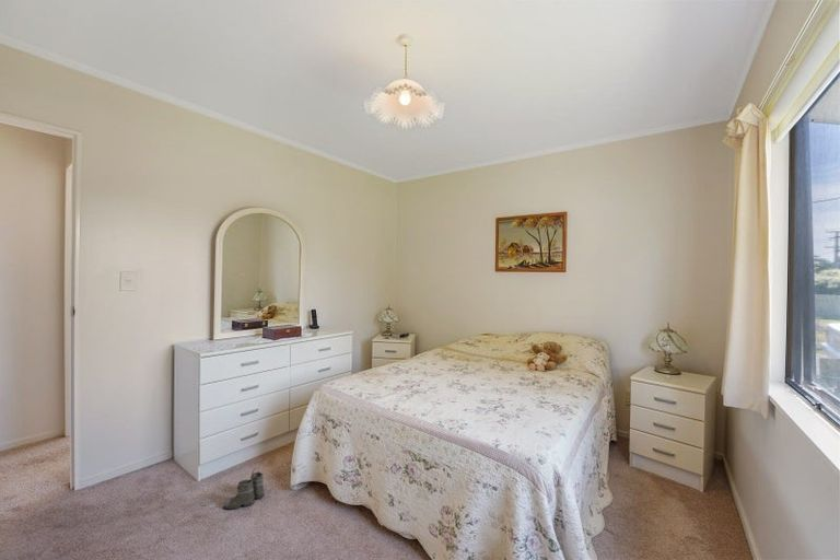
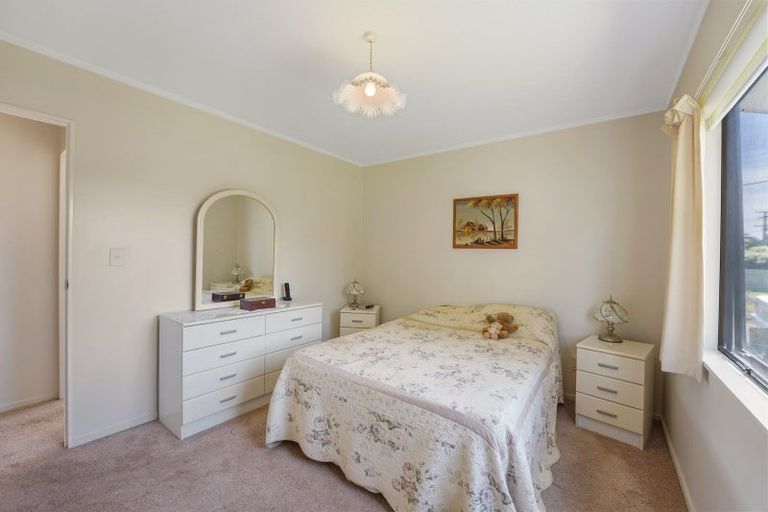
- boots [223,470,266,514]
